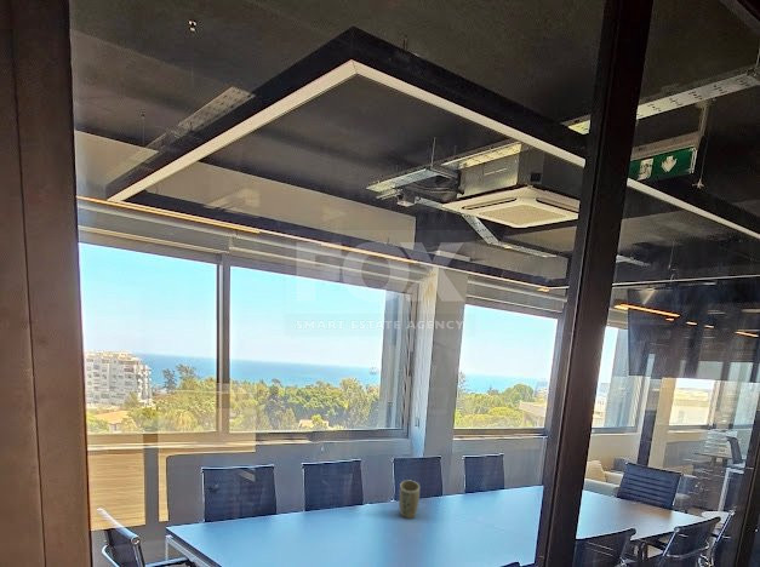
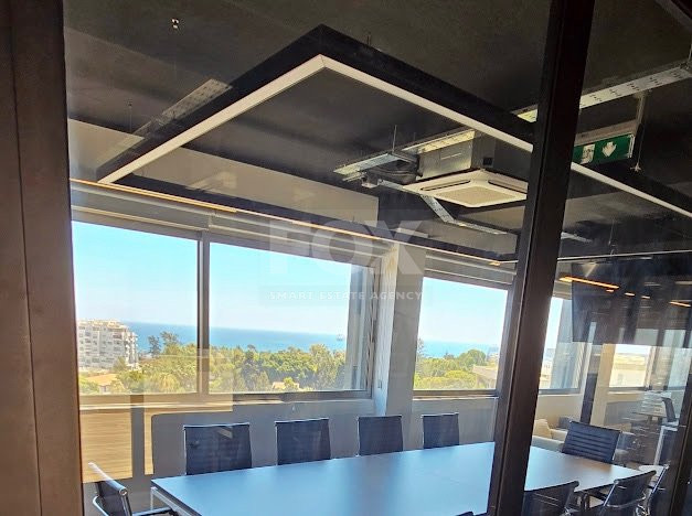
- plant pot [398,480,421,520]
